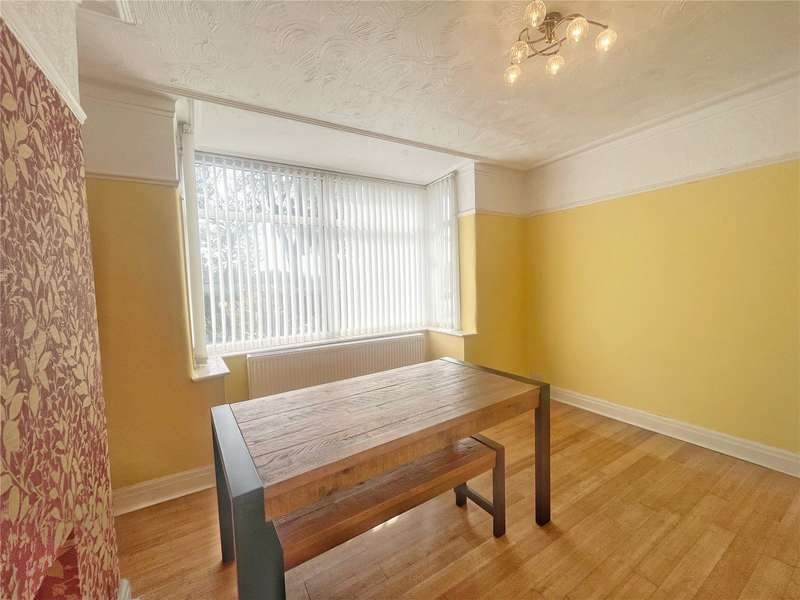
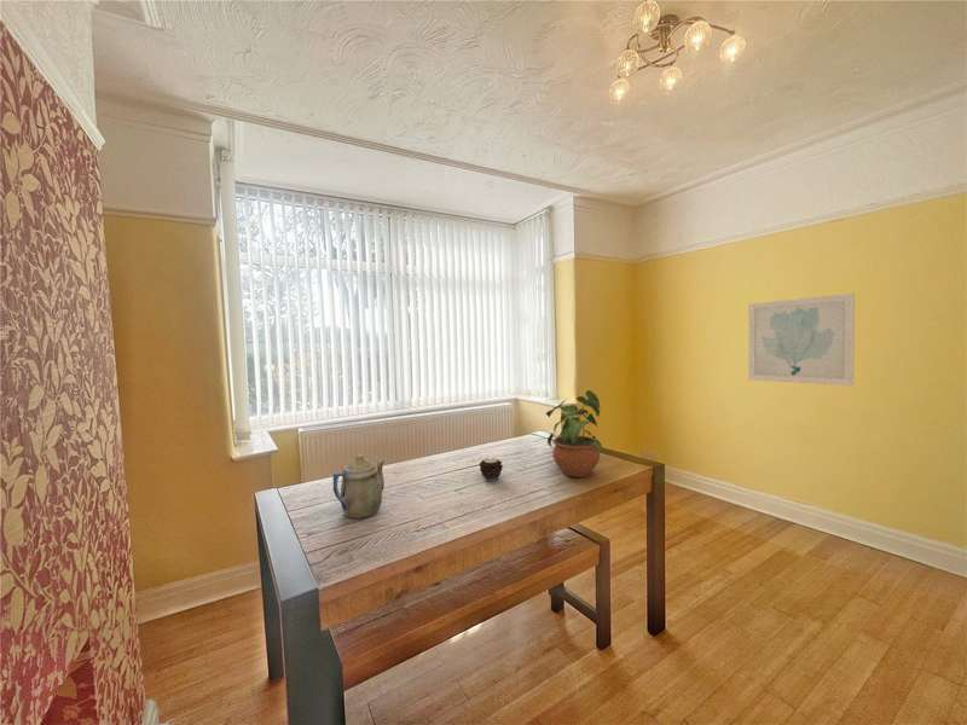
+ candle [479,457,504,482]
+ wall art [747,292,856,387]
+ teapot [332,453,386,520]
+ potted plant [545,389,603,478]
